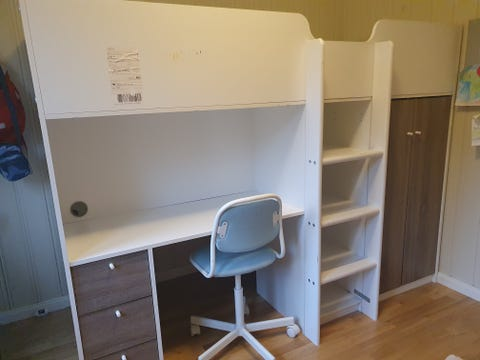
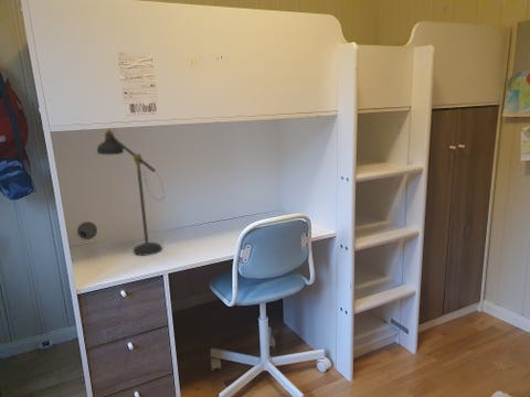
+ desk lamp [96,128,165,257]
